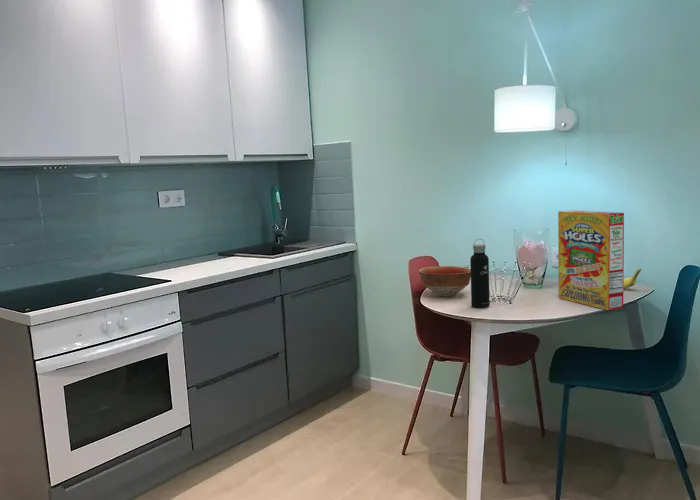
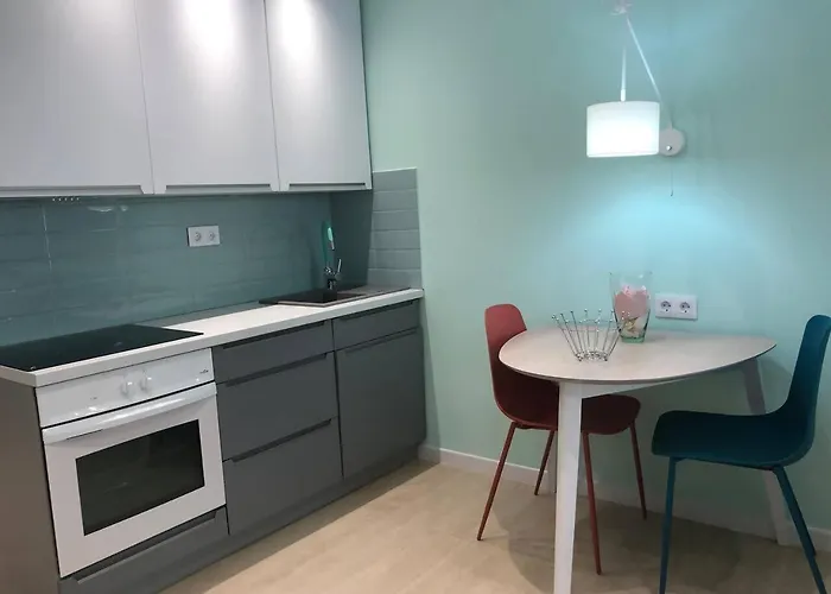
- cereal box [557,209,625,311]
- bowl [418,265,471,297]
- water bottle [469,238,491,309]
- banana [623,268,642,289]
